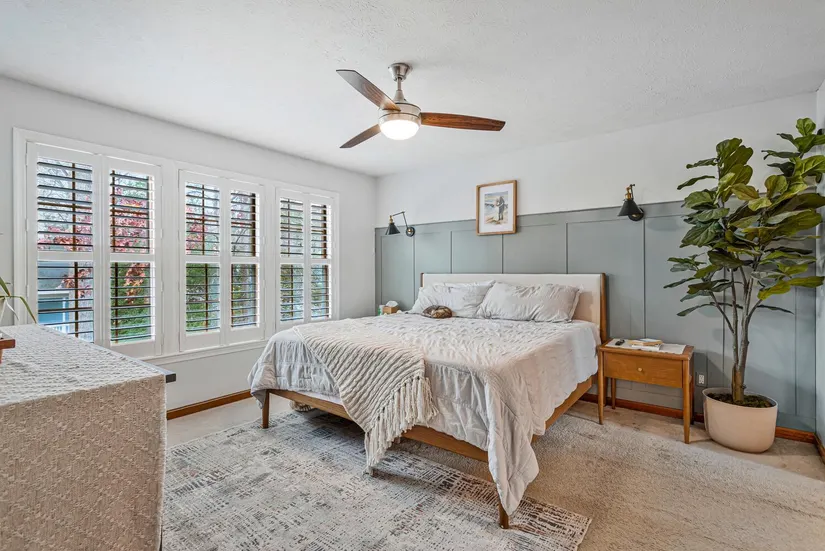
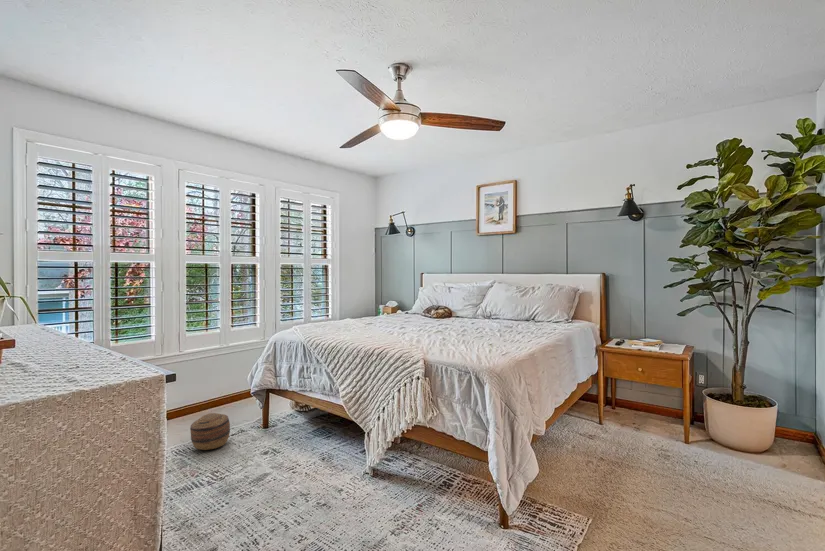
+ basket [189,412,231,451]
